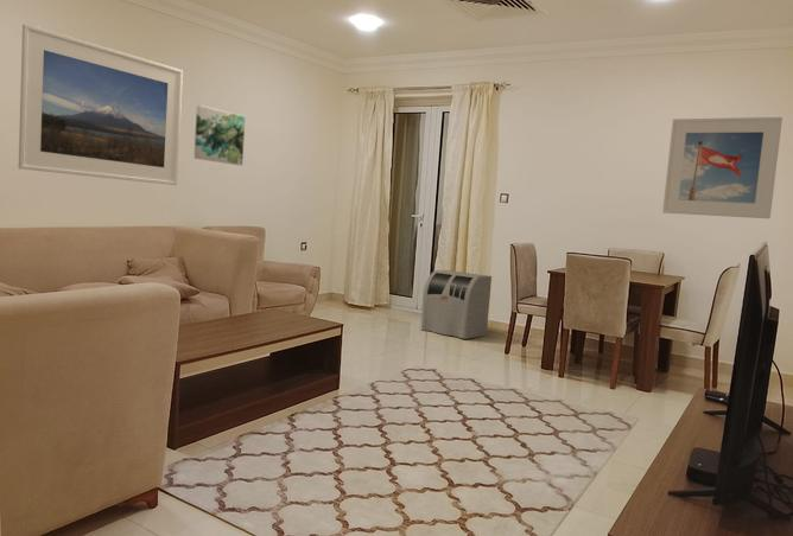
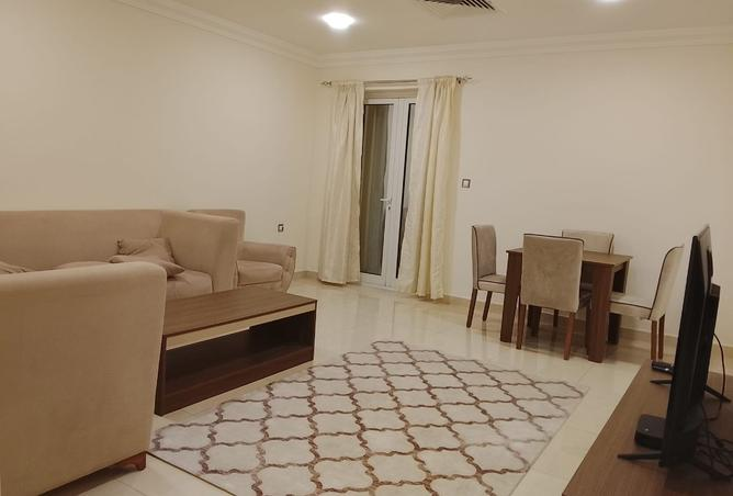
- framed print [18,23,184,186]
- hand dryer [420,269,493,340]
- wall art [194,104,246,166]
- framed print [661,116,784,219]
